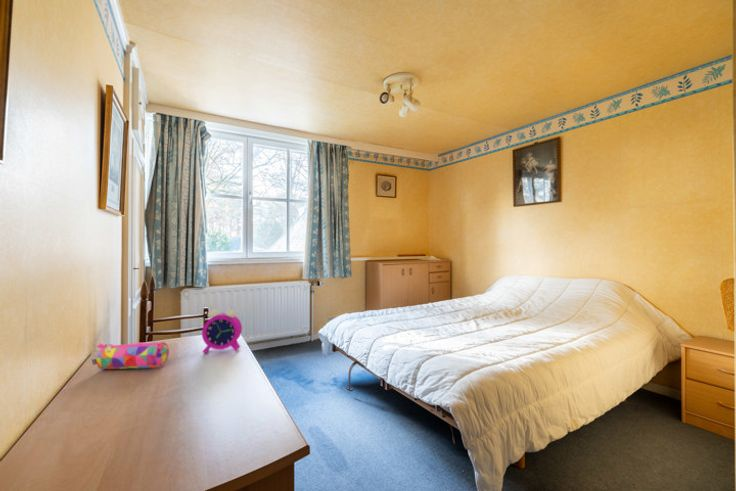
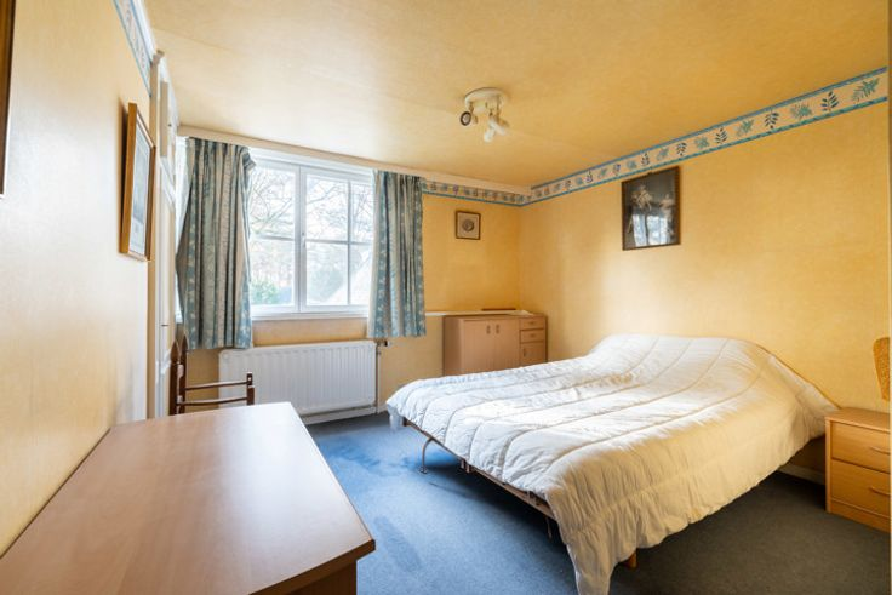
- pencil case [91,341,170,371]
- alarm clock [201,303,243,354]
